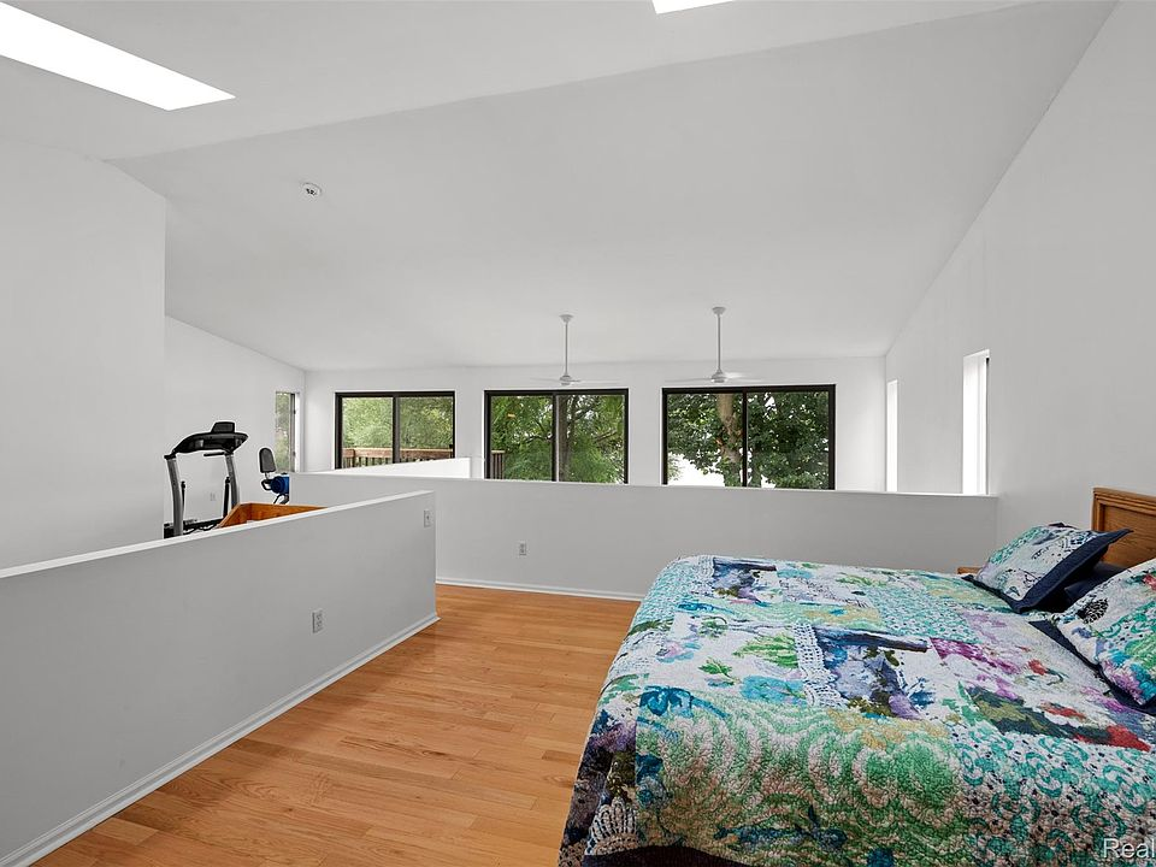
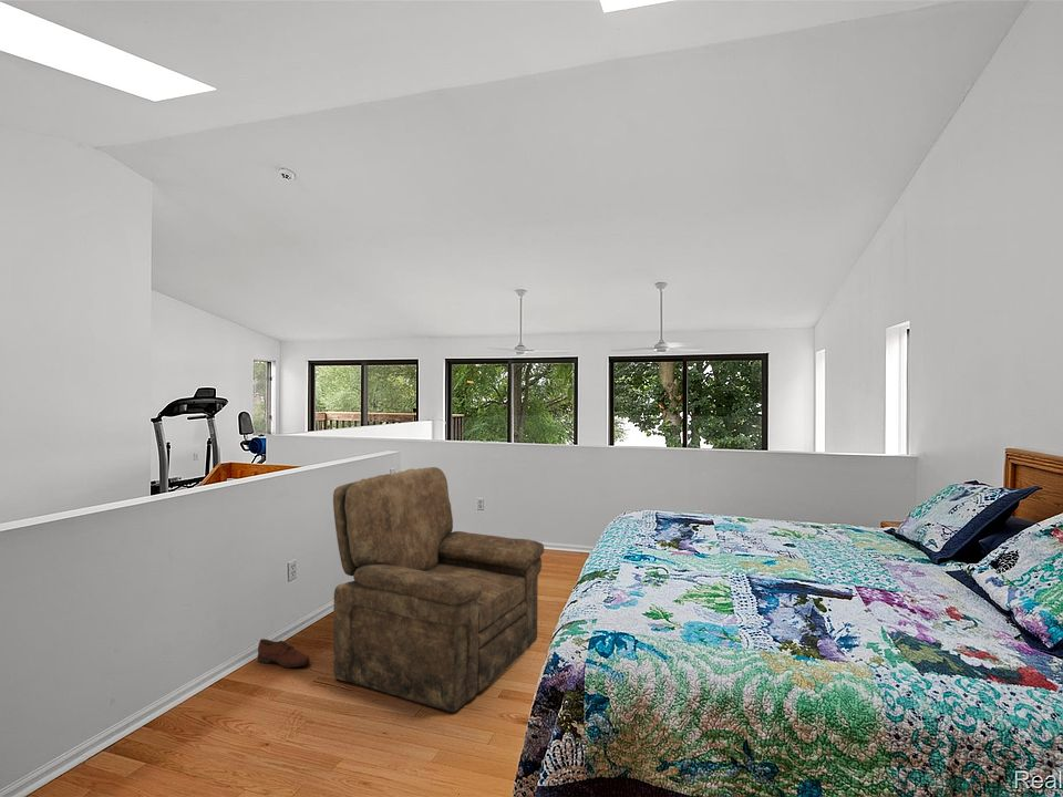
+ armchair [332,466,545,713]
+ shoe [257,638,311,669]
